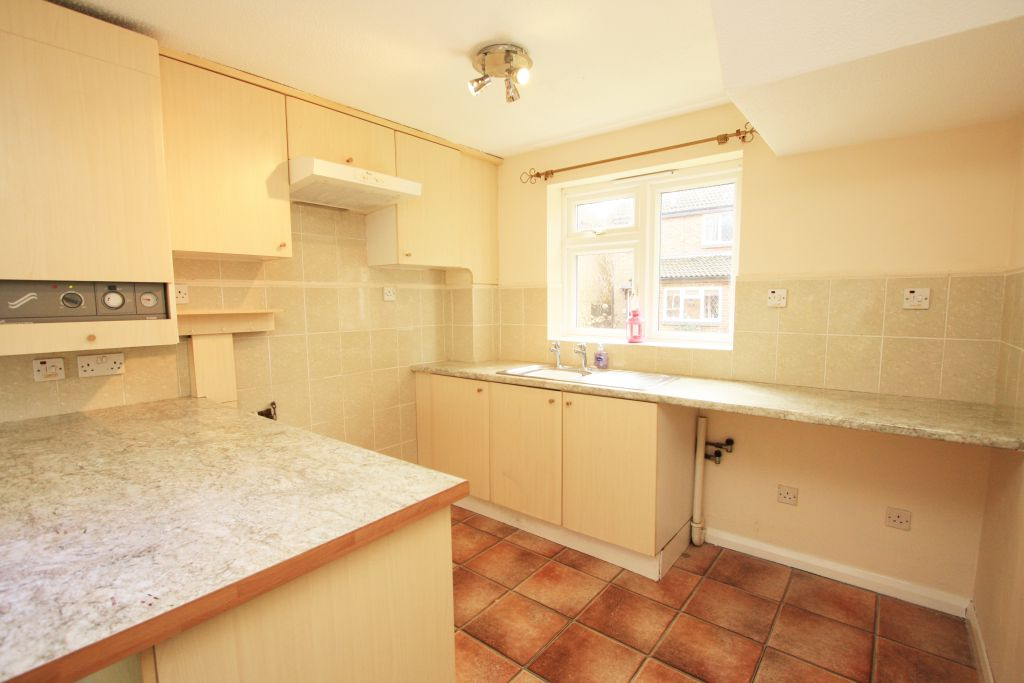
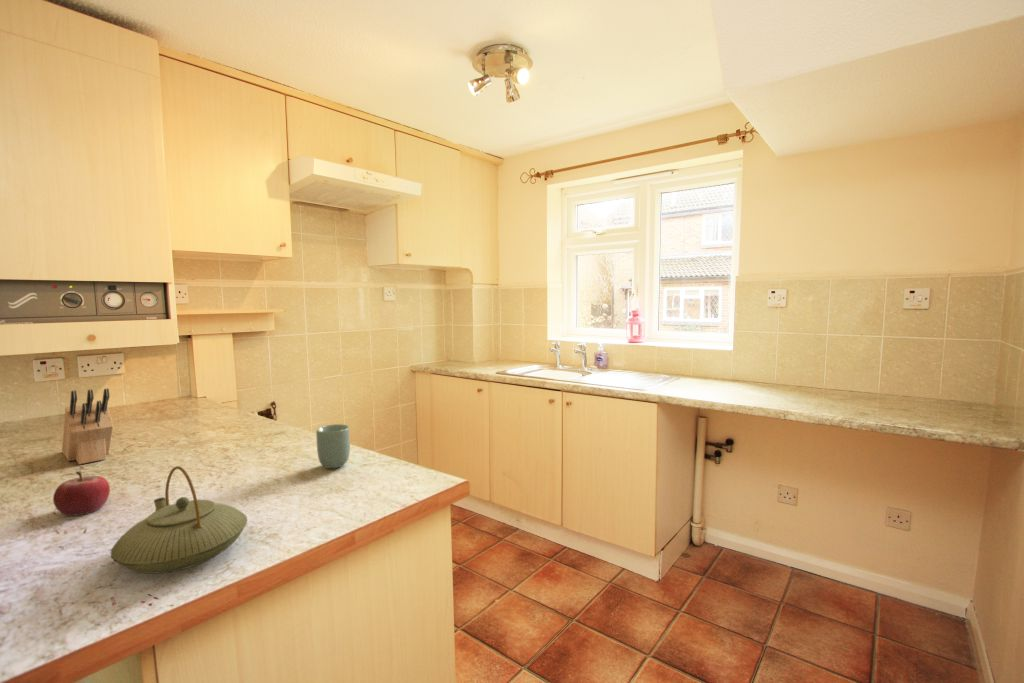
+ teapot [110,465,248,575]
+ knife block [61,387,114,465]
+ cup [315,423,351,469]
+ fruit [52,470,111,517]
